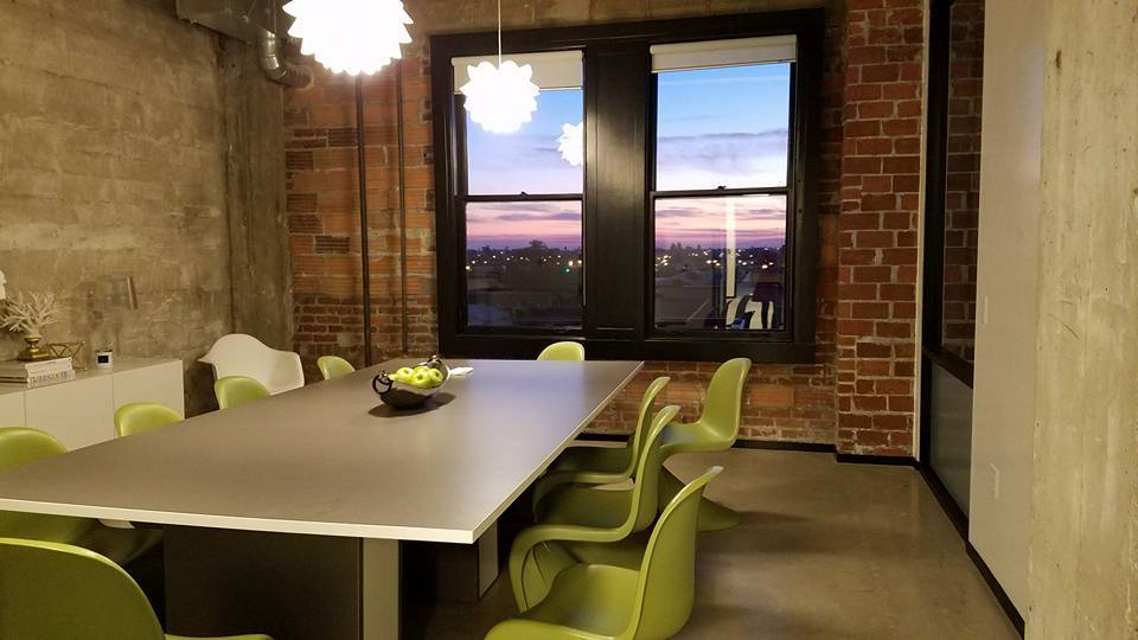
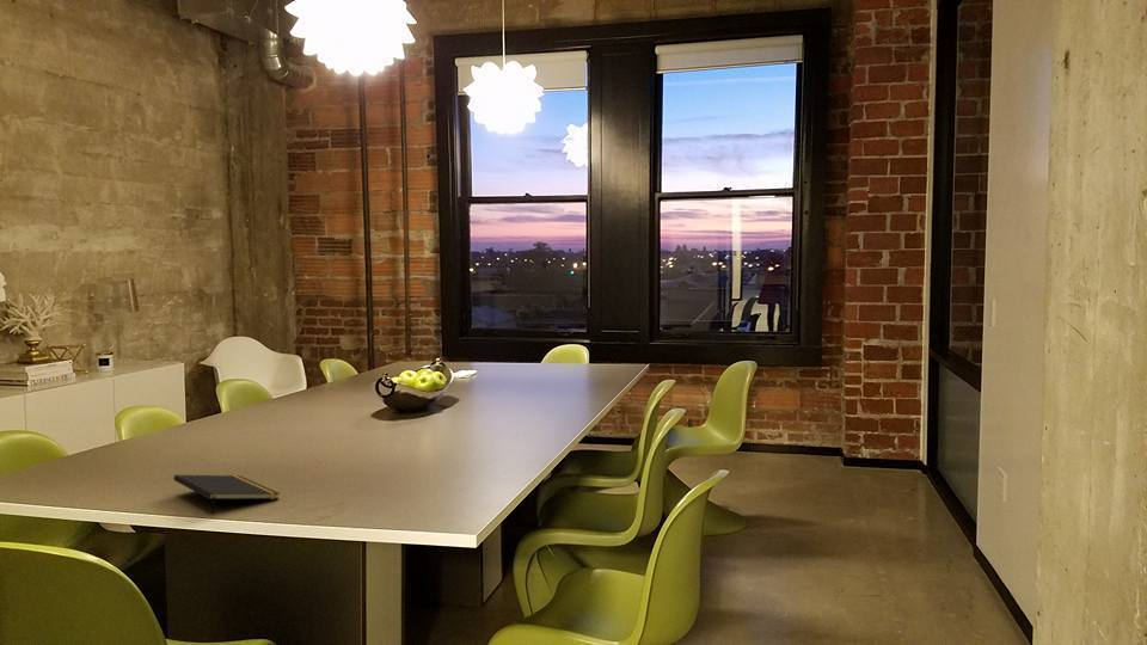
+ notepad [172,474,281,515]
